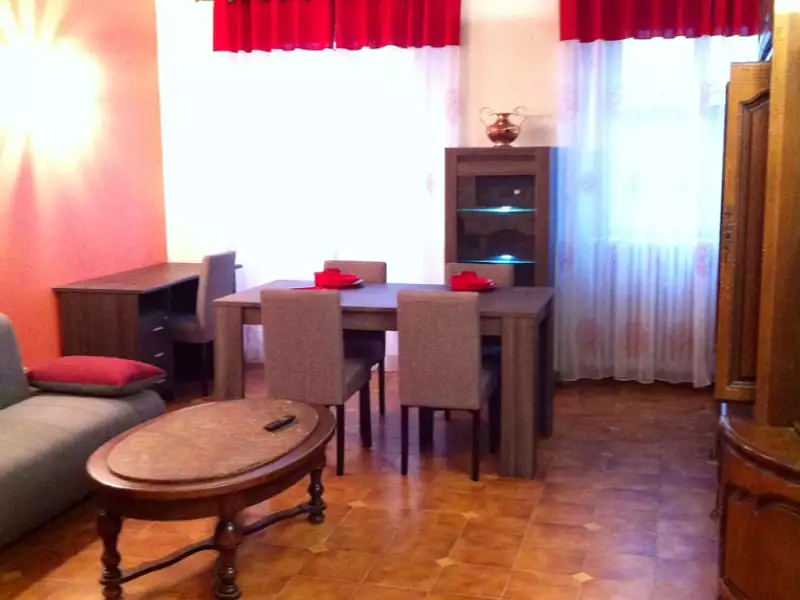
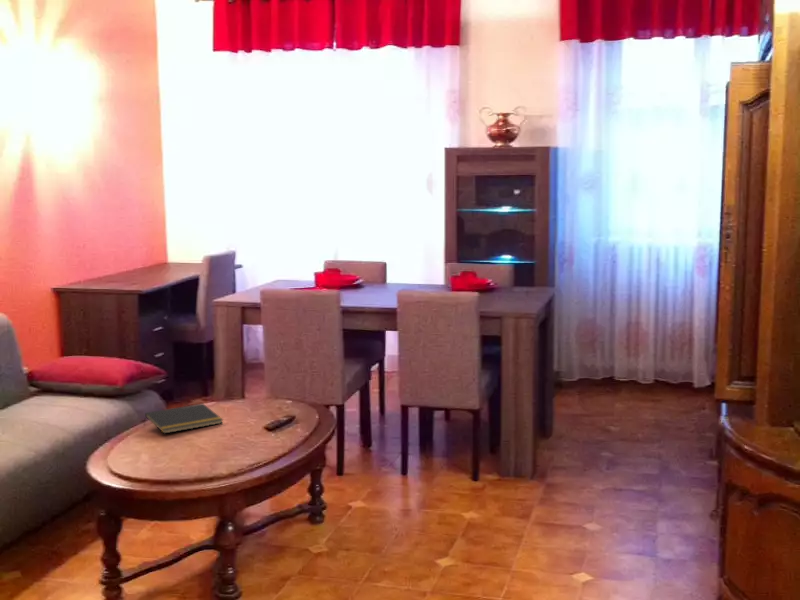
+ notepad [143,403,224,435]
